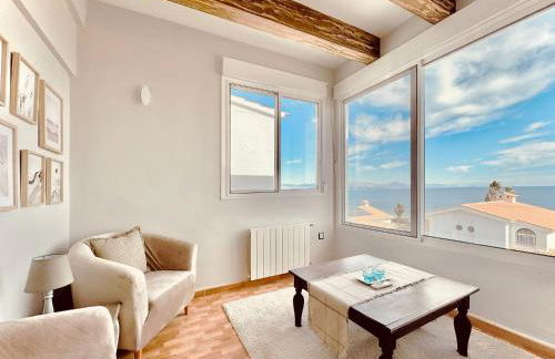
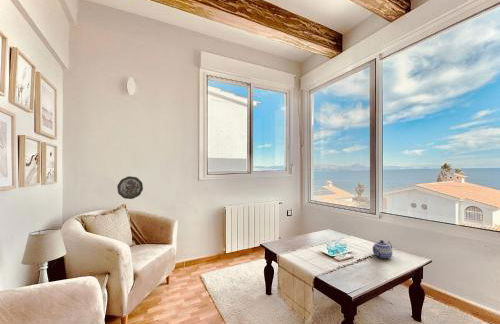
+ decorative plate [116,175,144,200]
+ teapot [371,239,393,260]
